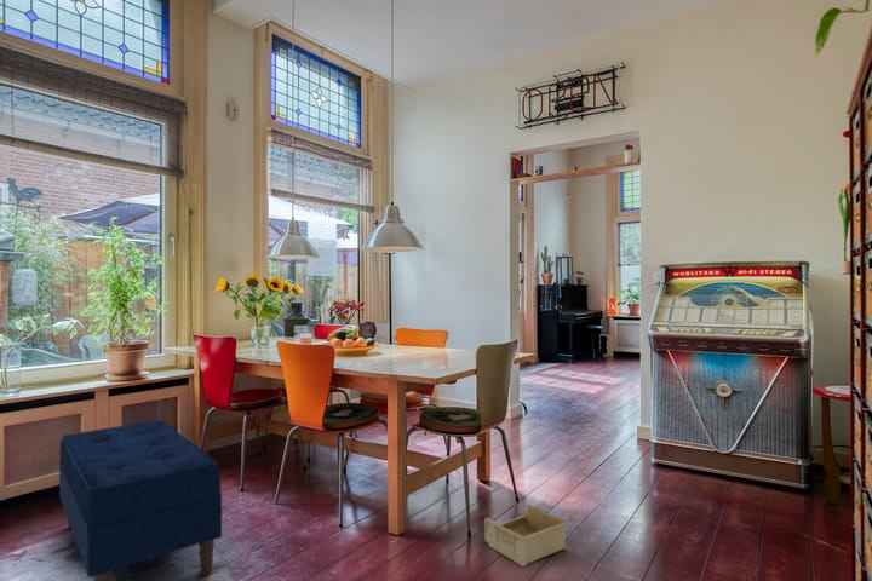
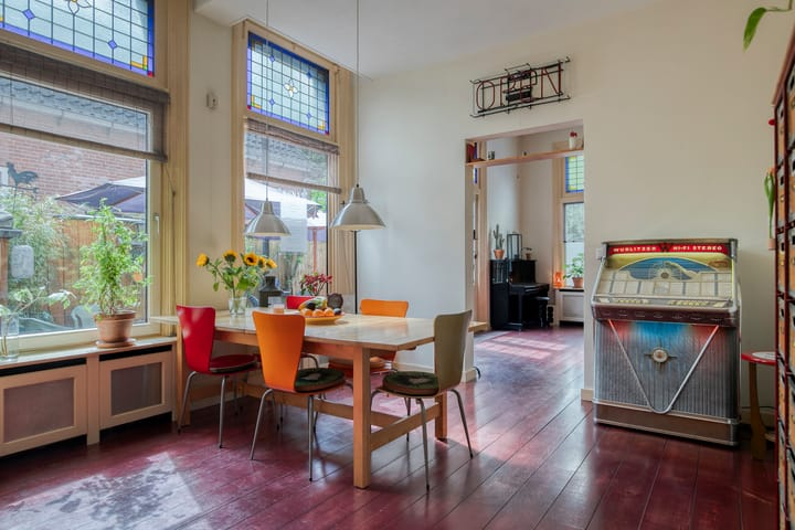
- storage bin [483,502,569,568]
- bench [58,419,223,581]
